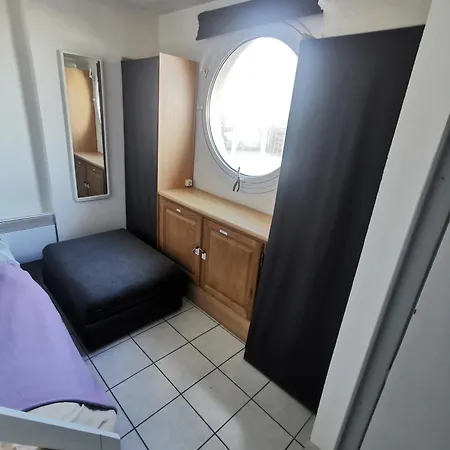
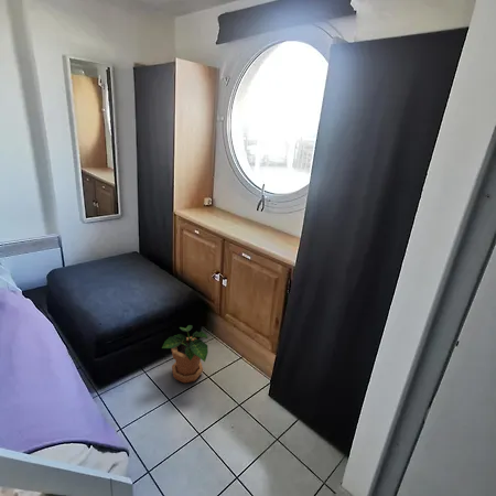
+ potted plant [161,324,209,384]
